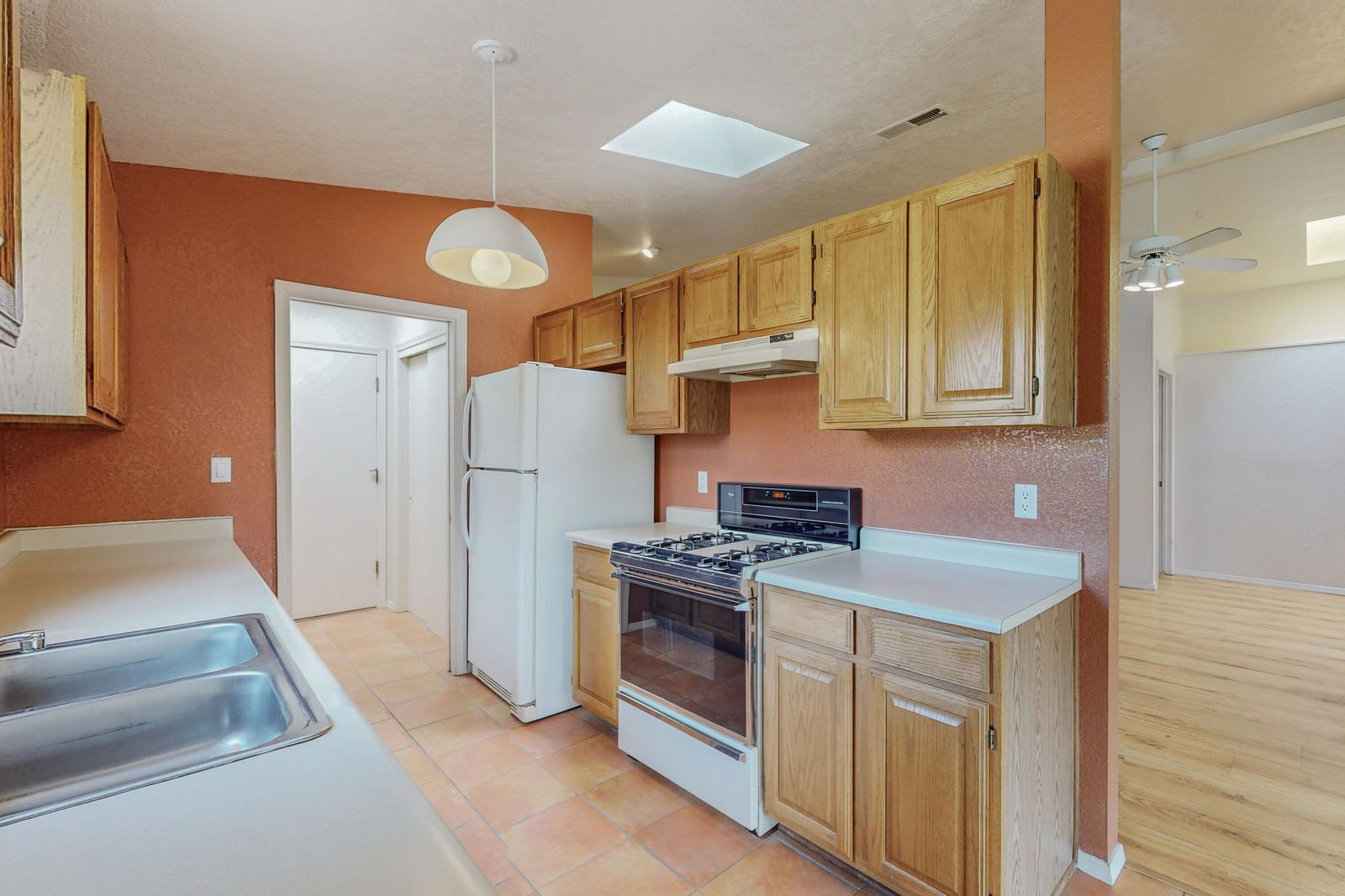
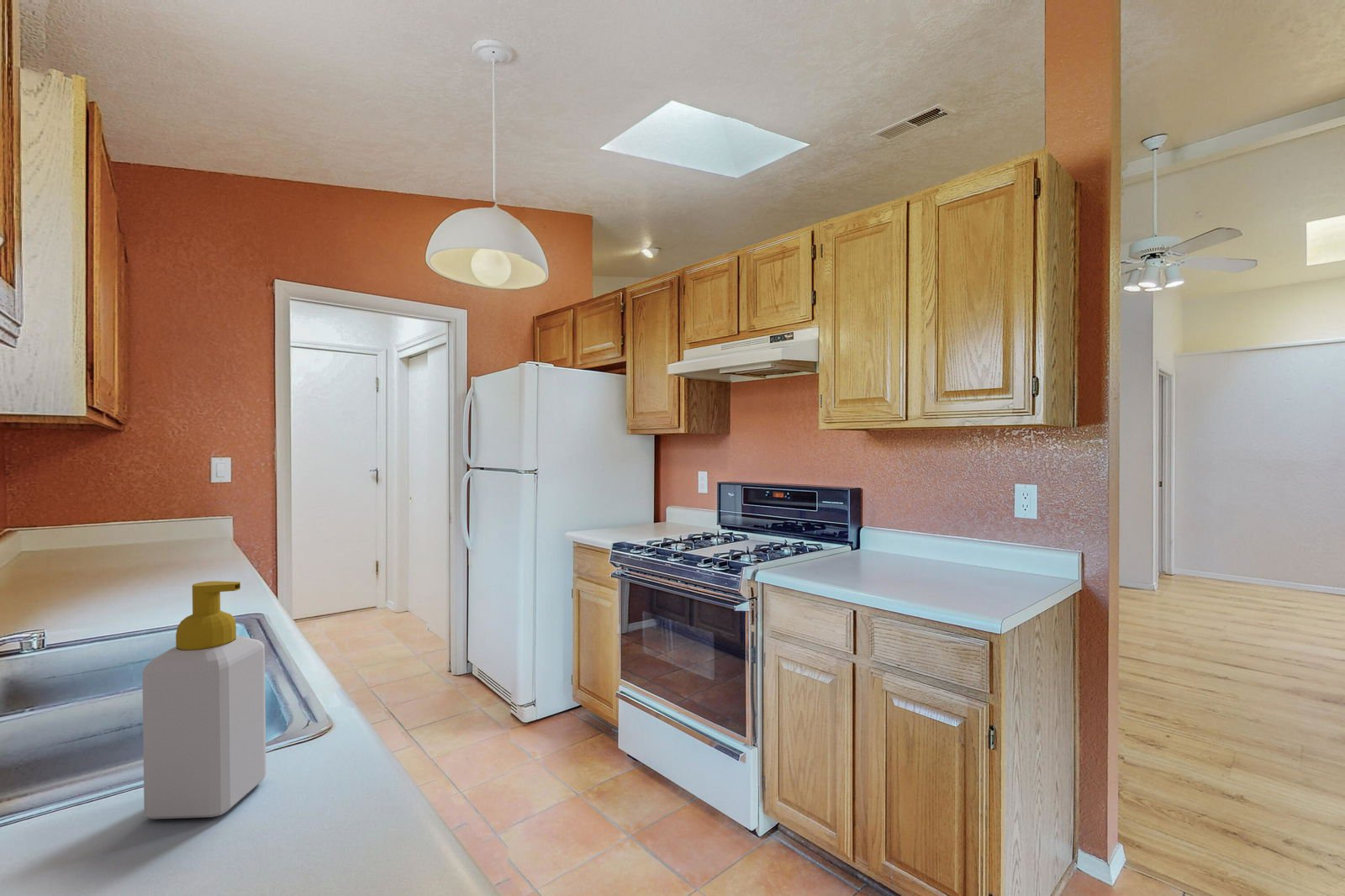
+ soap bottle [141,580,267,820]
